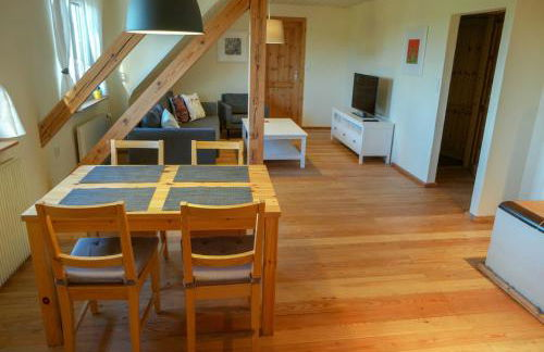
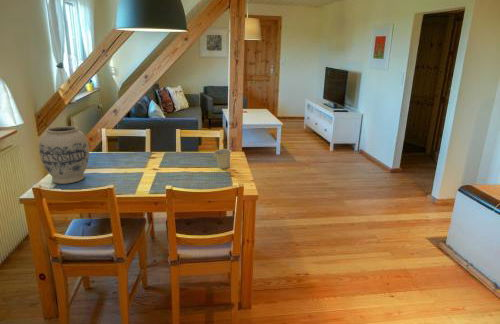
+ cup [212,148,233,170]
+ vase [38,125,90,185]
